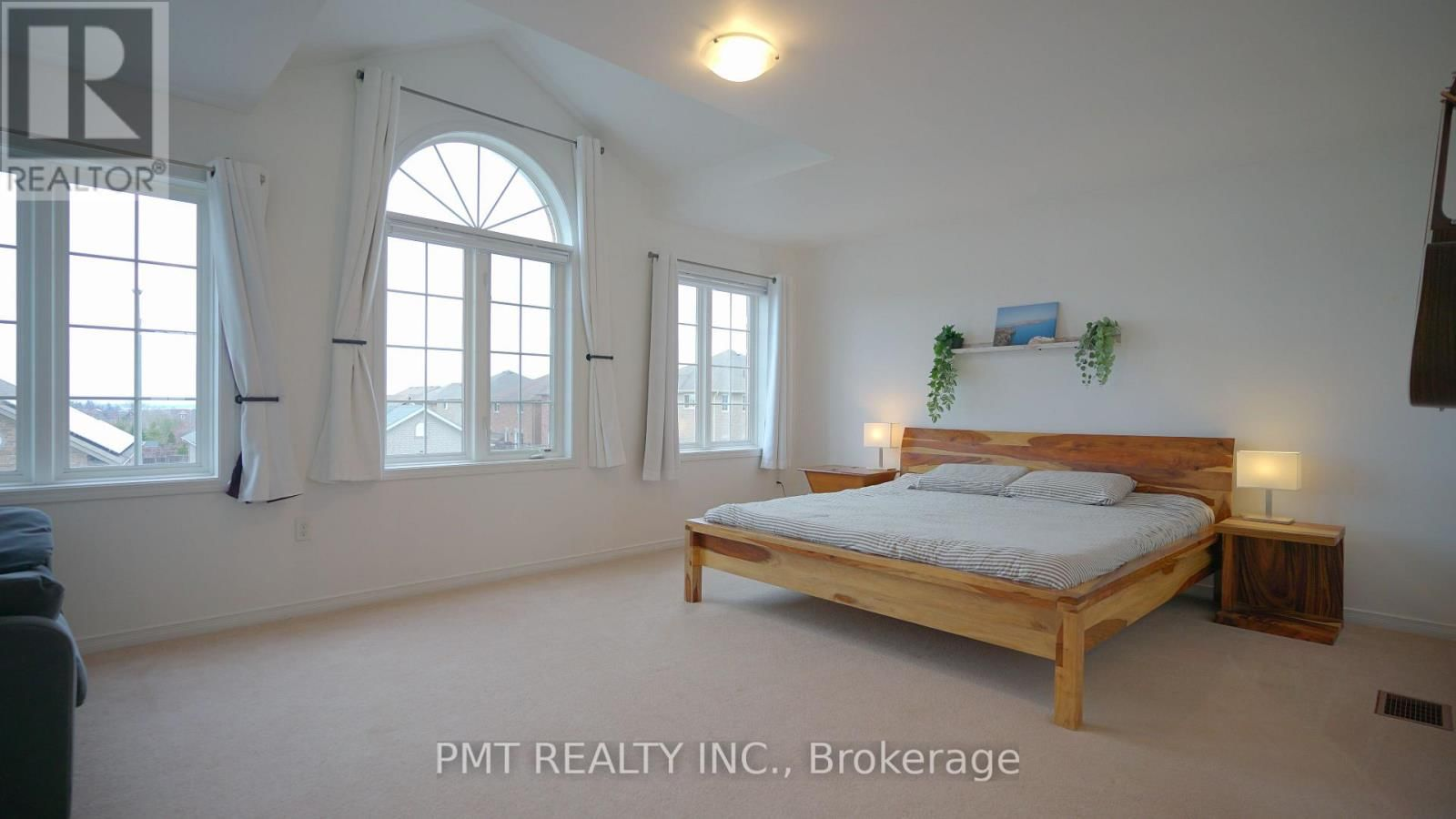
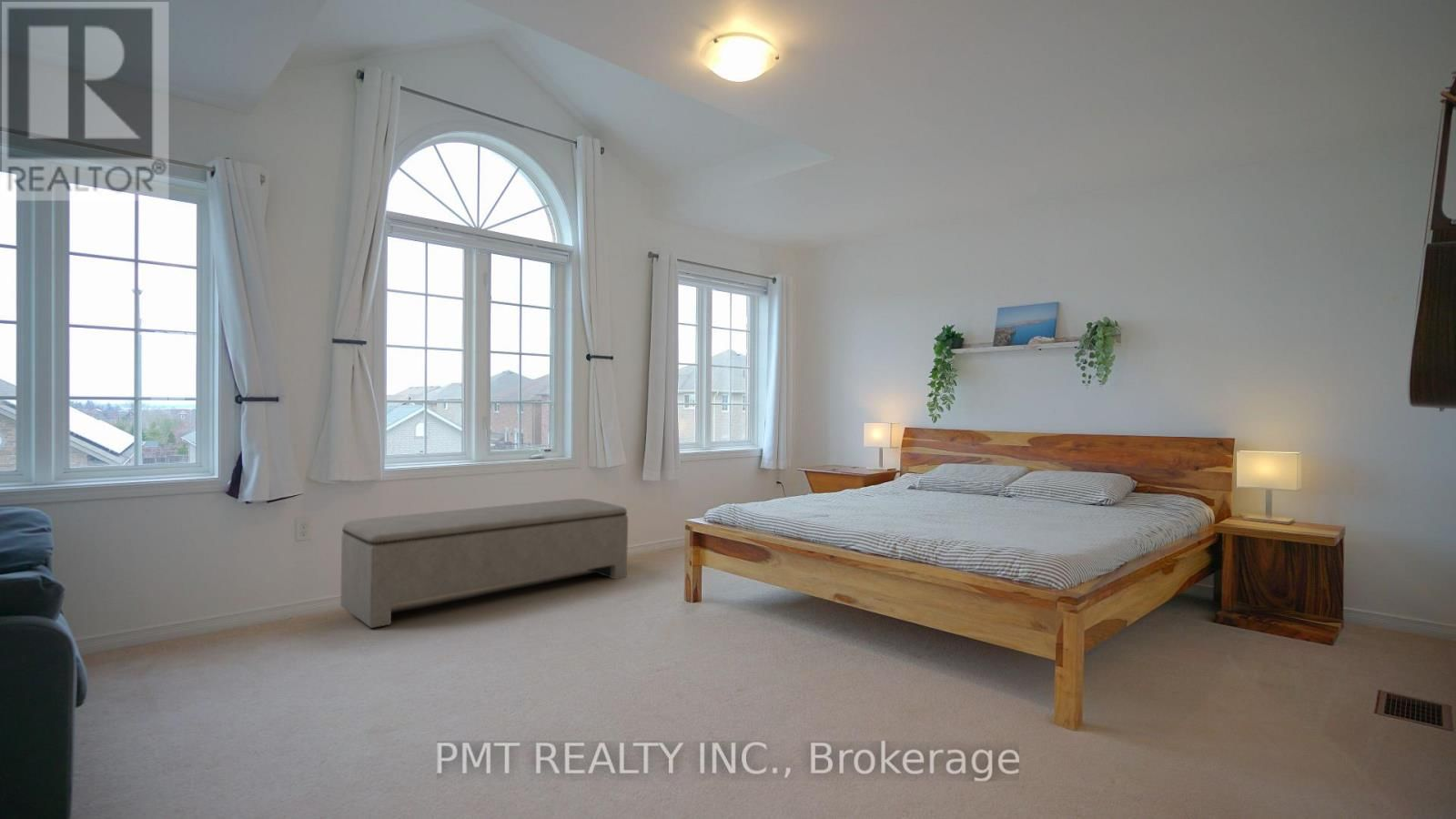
+ bench [339,498,629,629]
